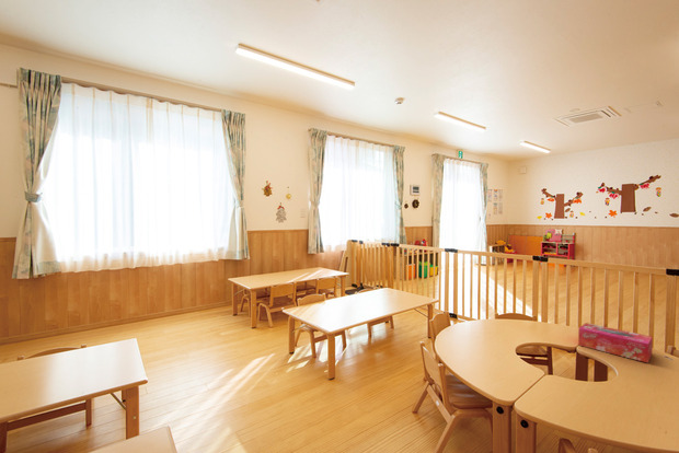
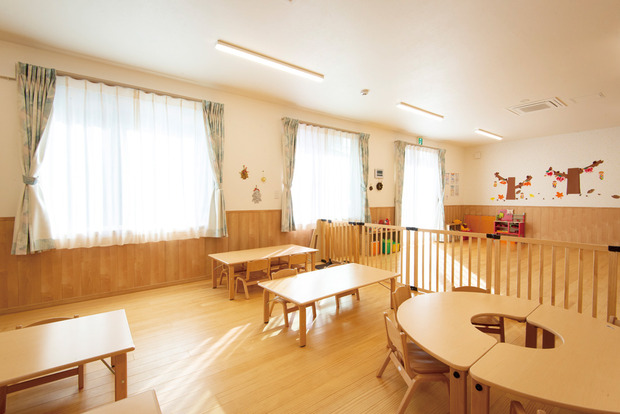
- tissue box [577,322,654,364]
